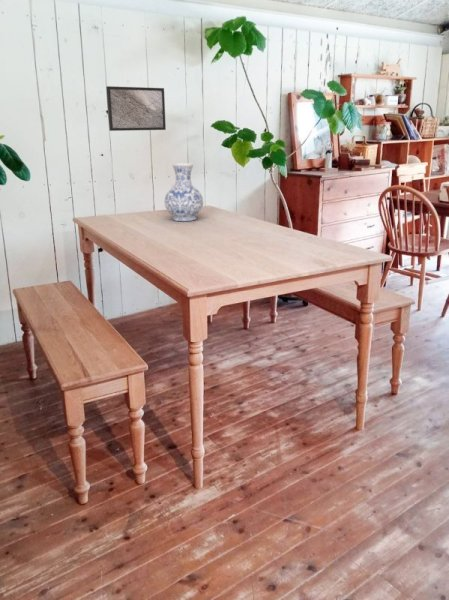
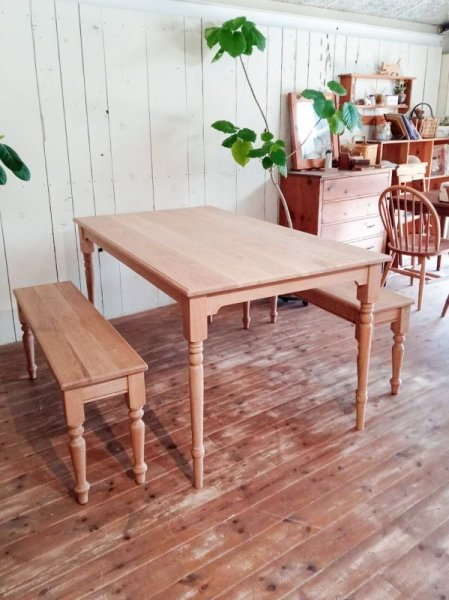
- vase [164,162,204,222]
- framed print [105,85,167,132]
